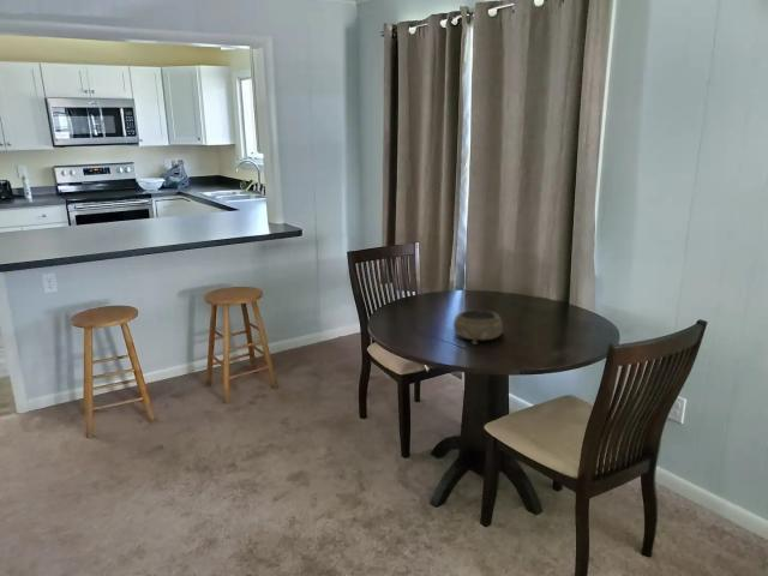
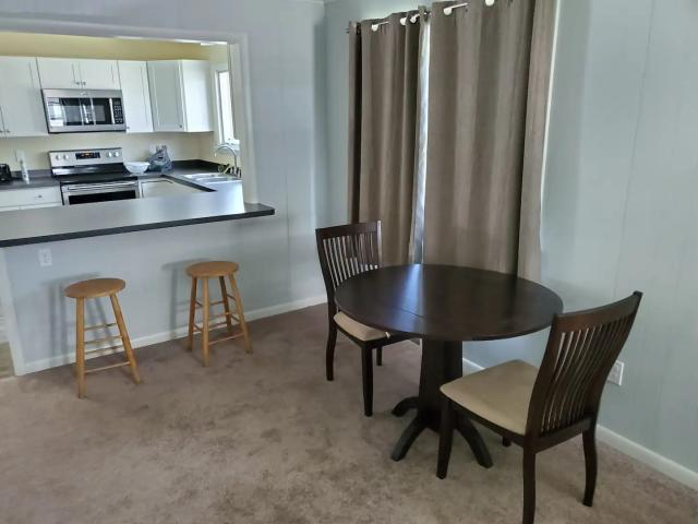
- decorative bowl [452,308,504,346]
